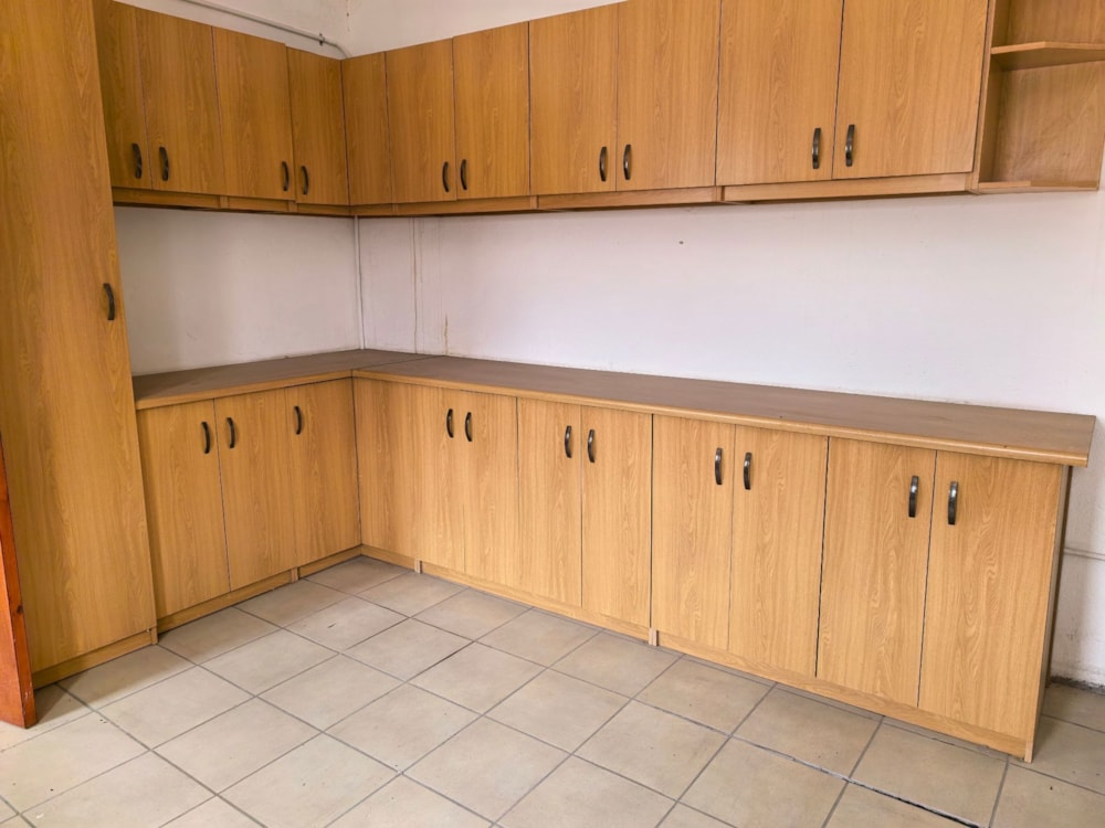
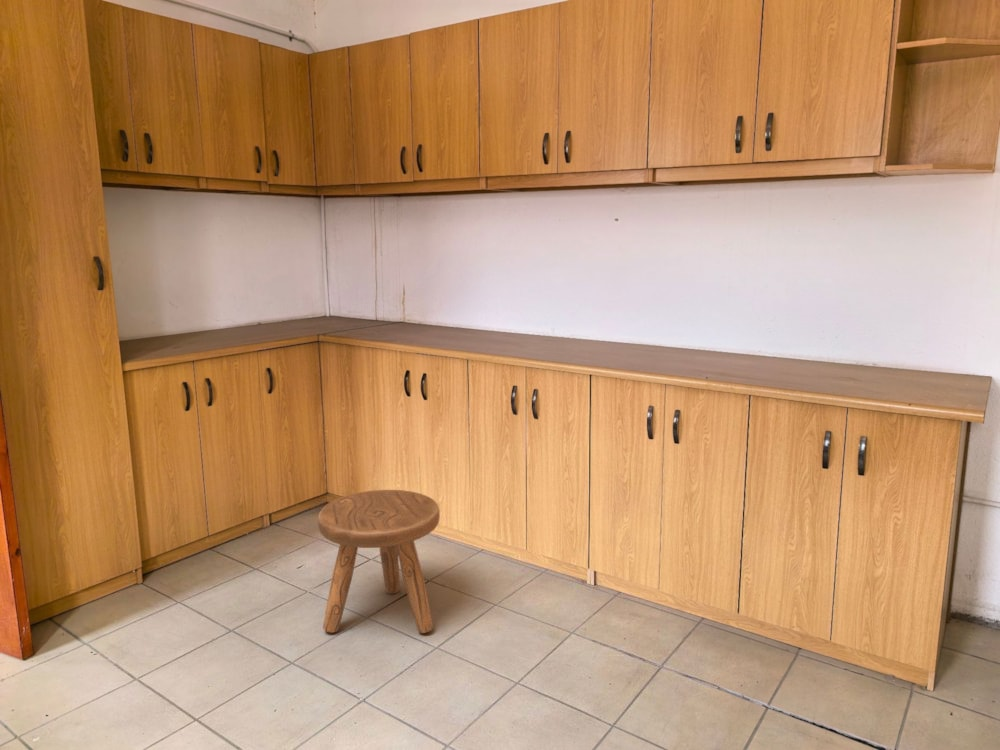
+ stool [317,489,441,634]
